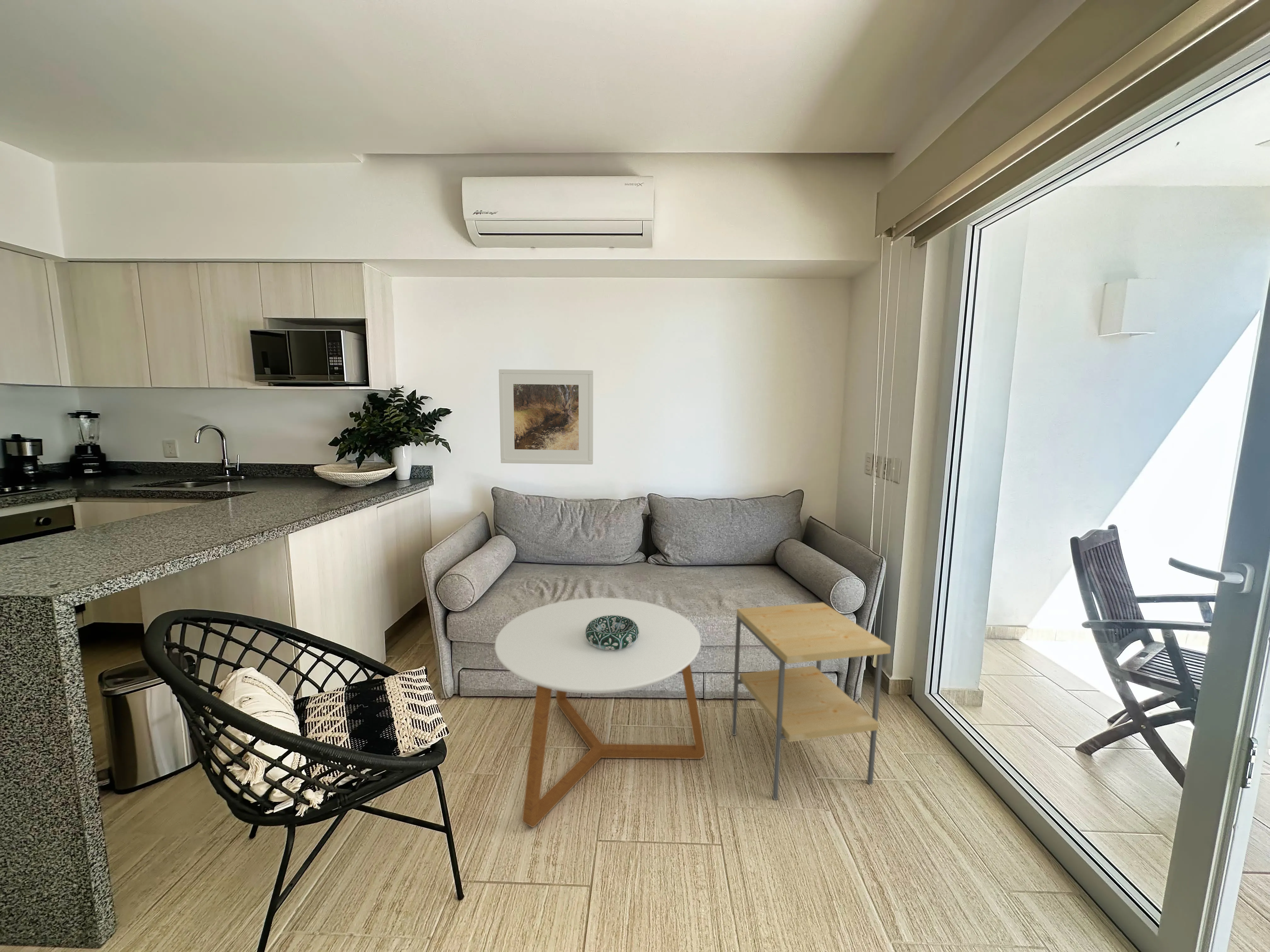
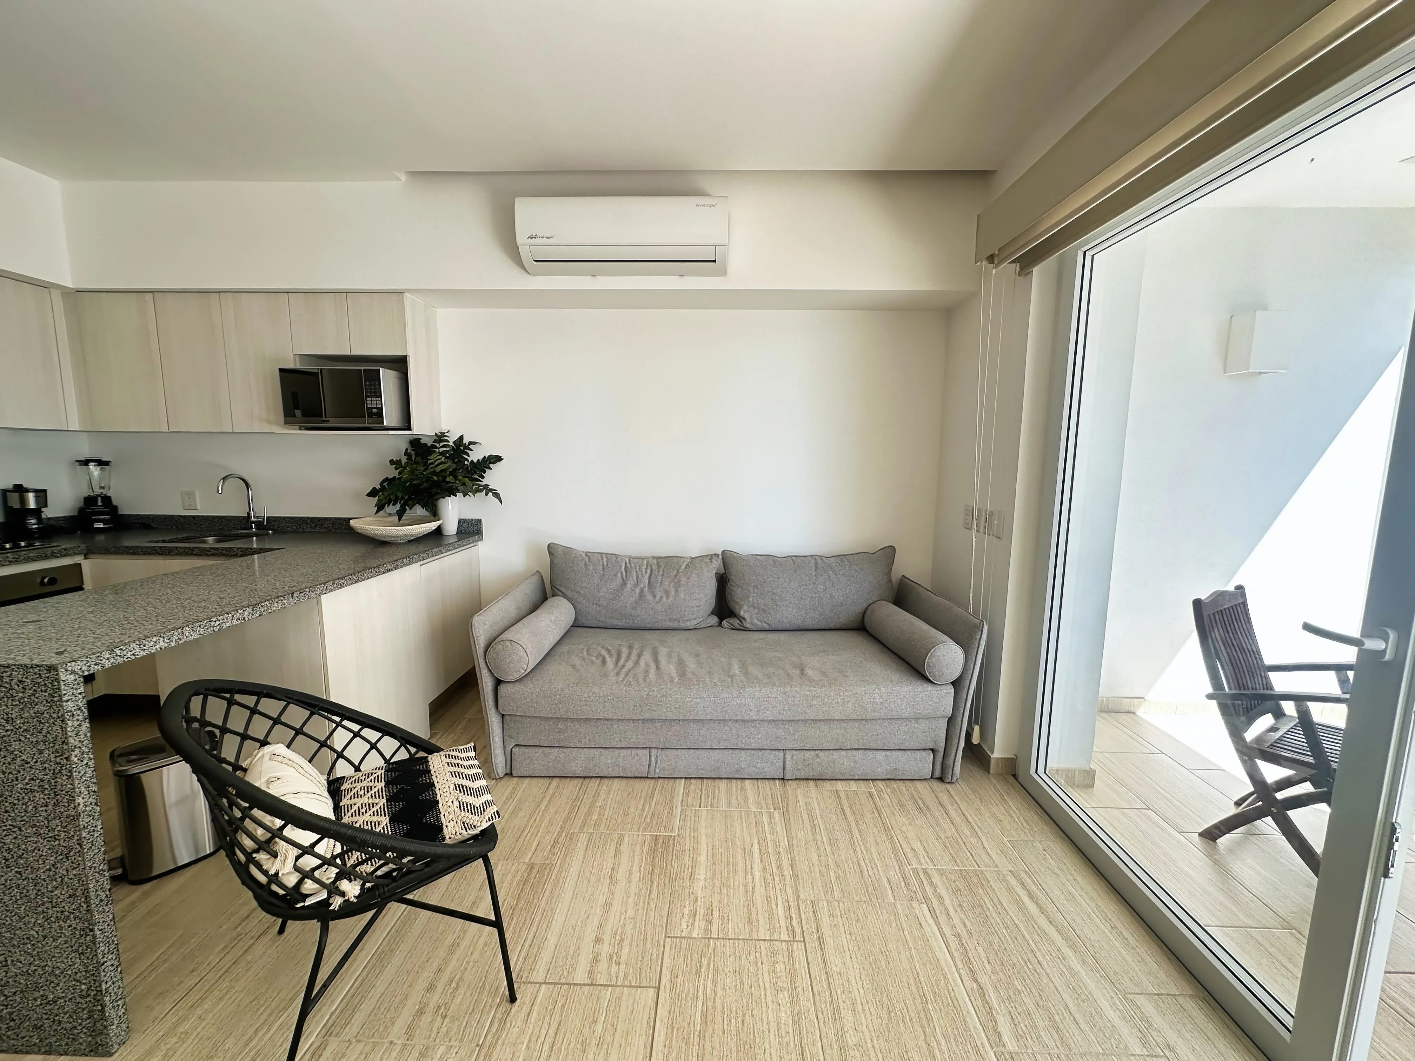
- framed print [499,369,593,465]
- side table [732,602,891,800]
- decorative bowl [585,615,639,650]
- coffee table [495,598,706,828]
